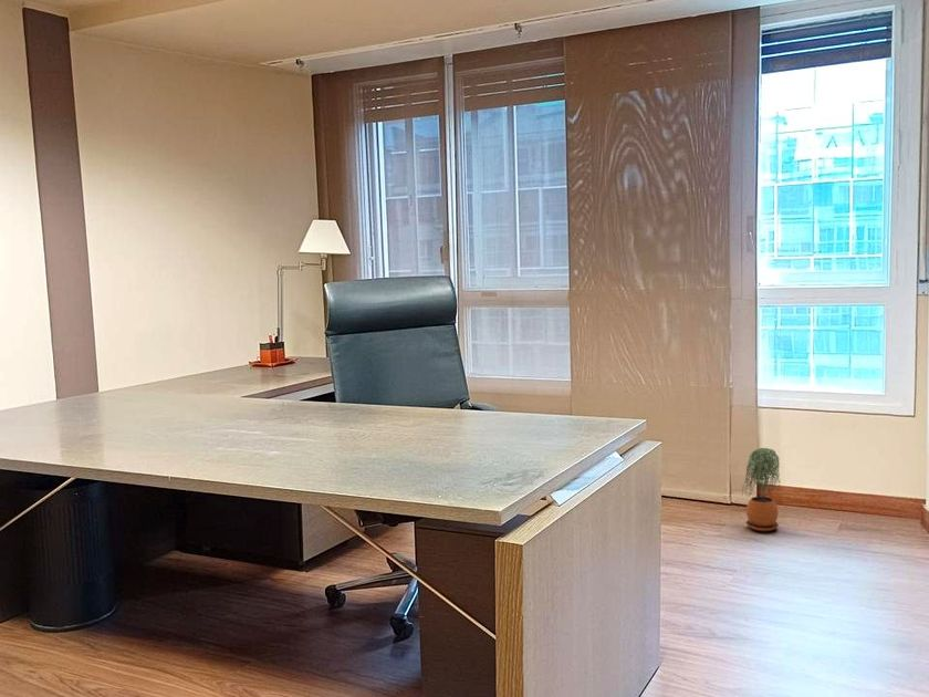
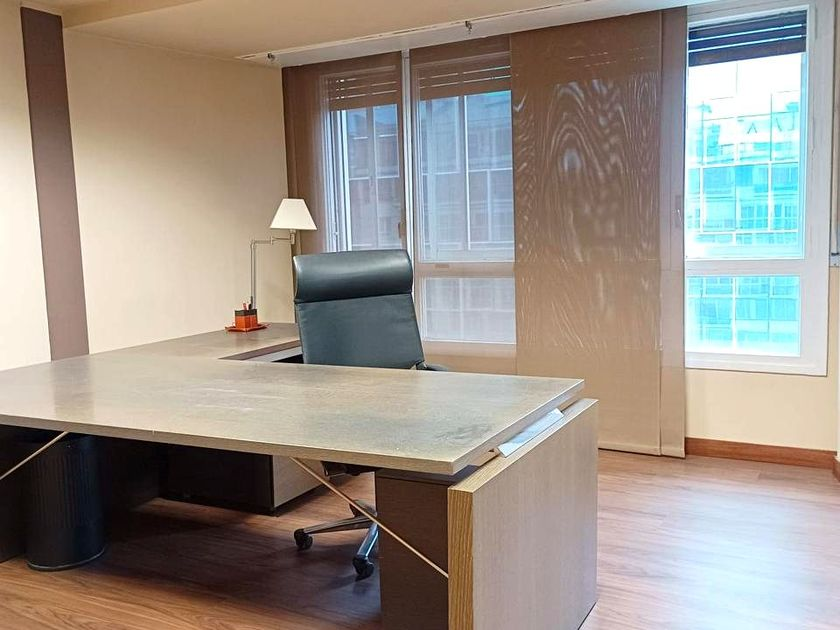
- potted plant [741,447,781,532]
